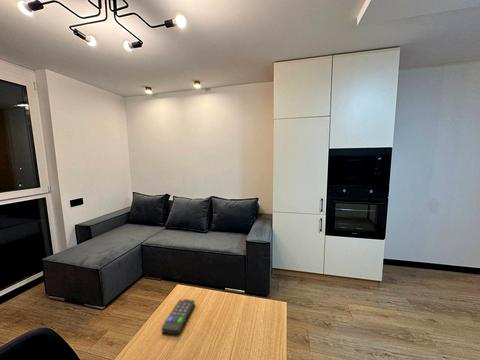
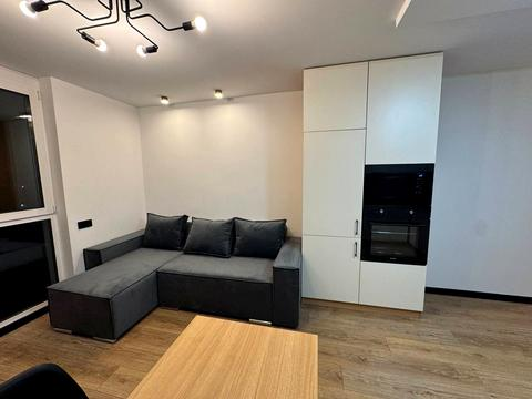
- remote control [161,298,195,335]
